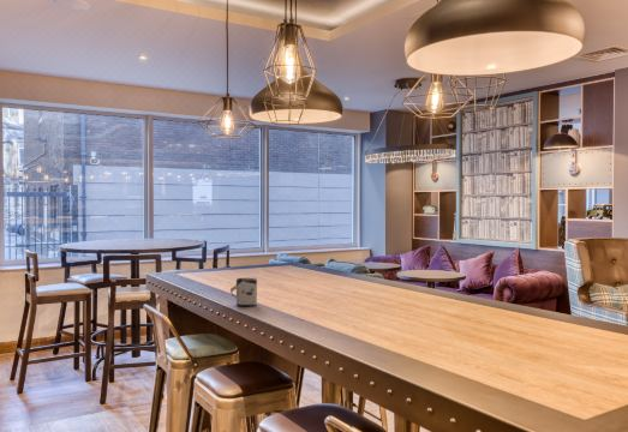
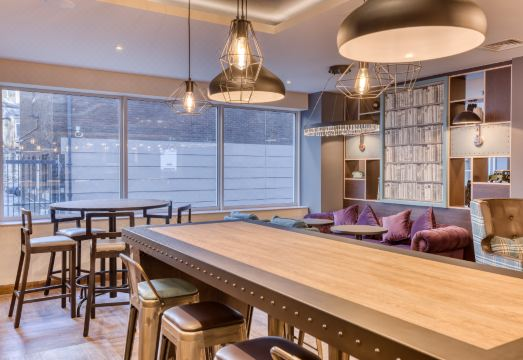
- cup [229,277,258,307]
